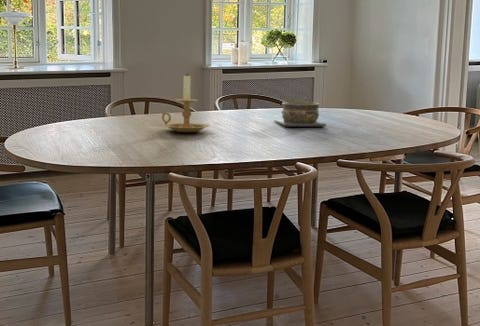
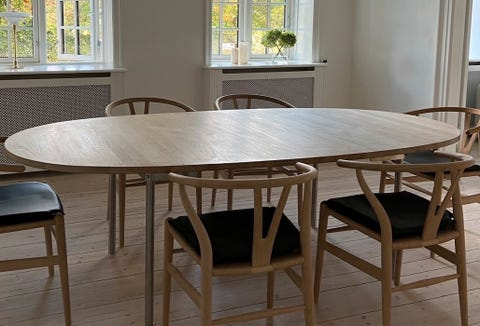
- bowl [273,101,327,127]
- candle holder [160,72,210,133]
